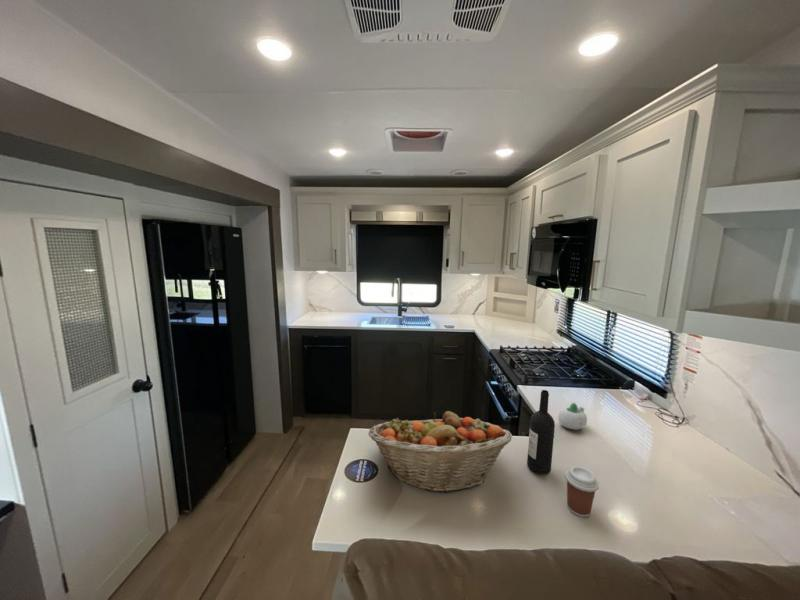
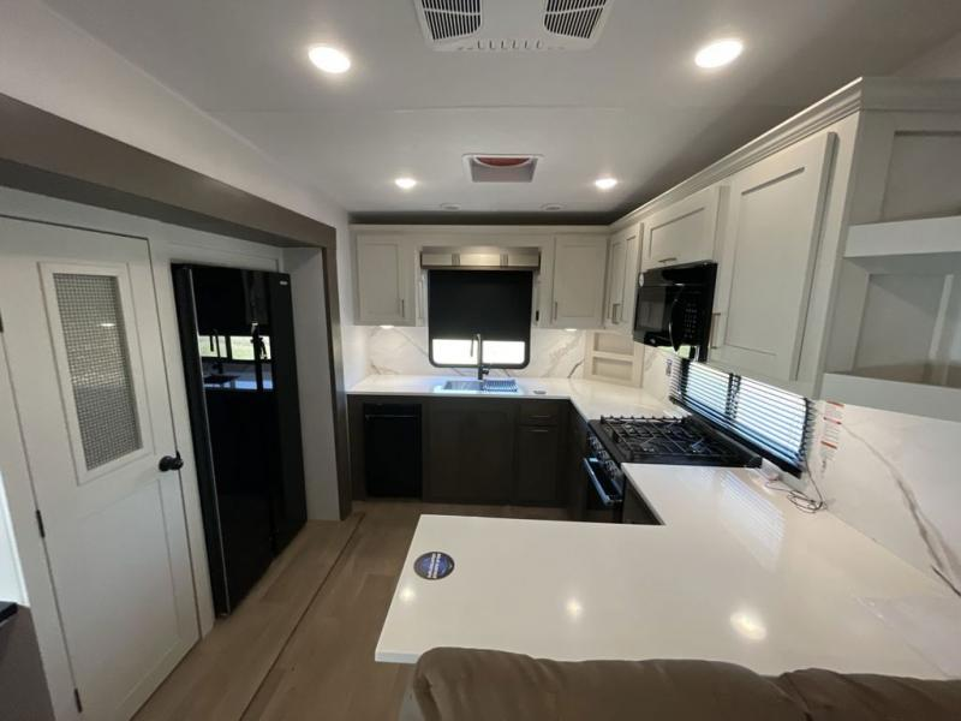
- coffee cup [564,465,600,518]
- wine bottle [526,389,556,476]
- succulent planter [557,402,588,431]
- fruit basket [367,410,513,494]
